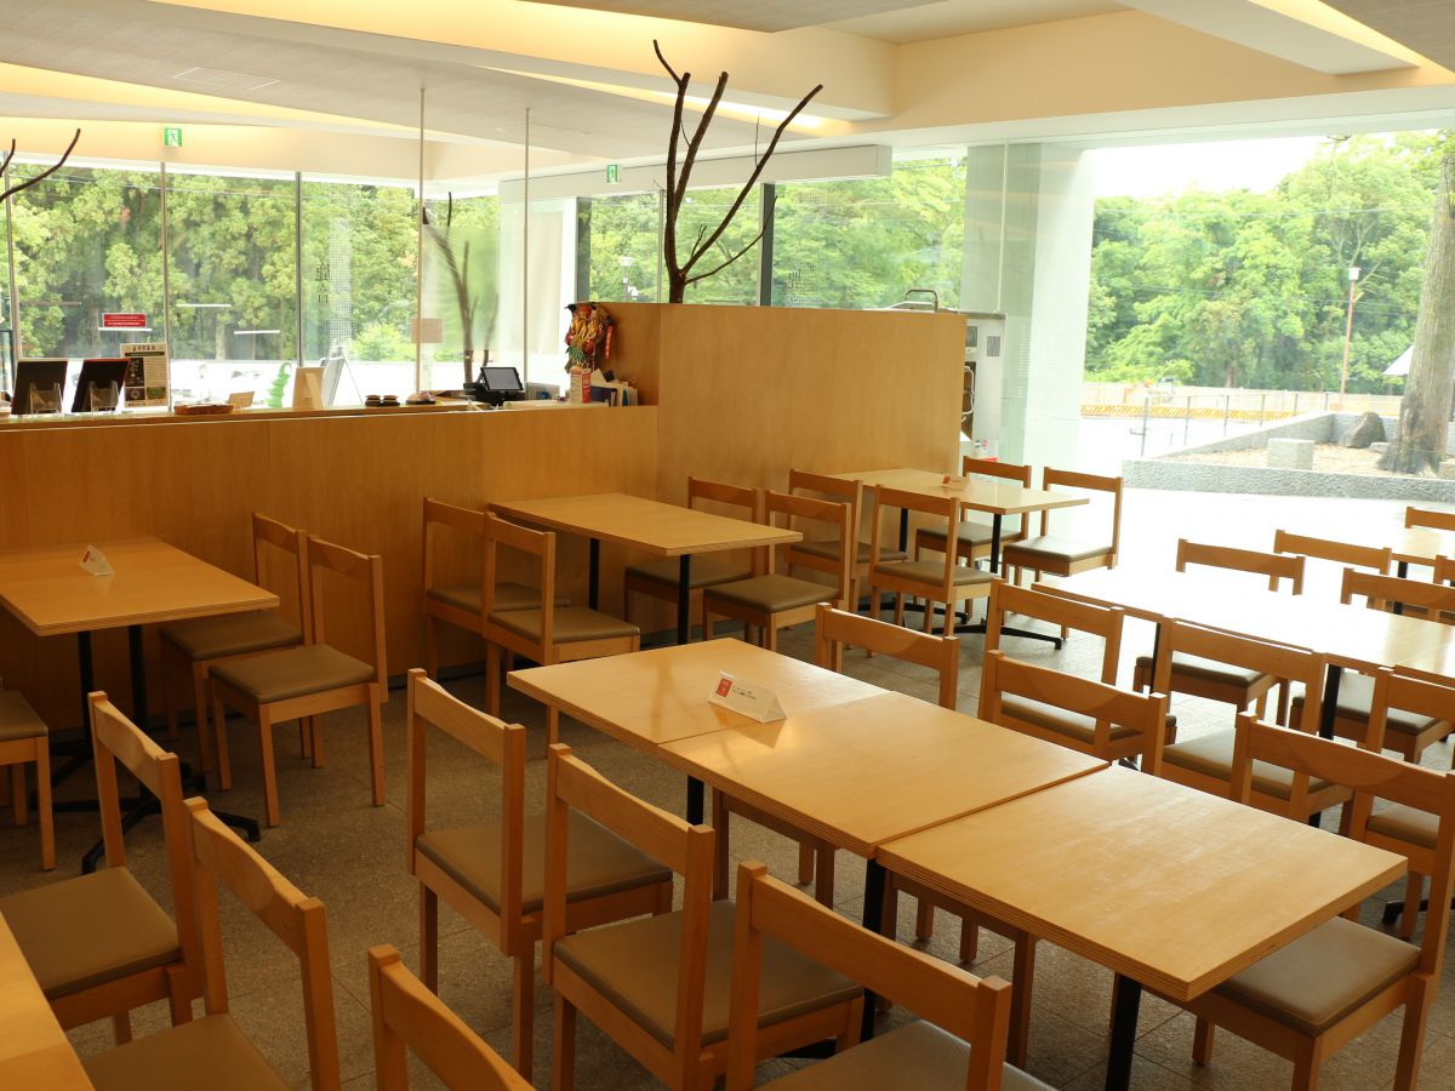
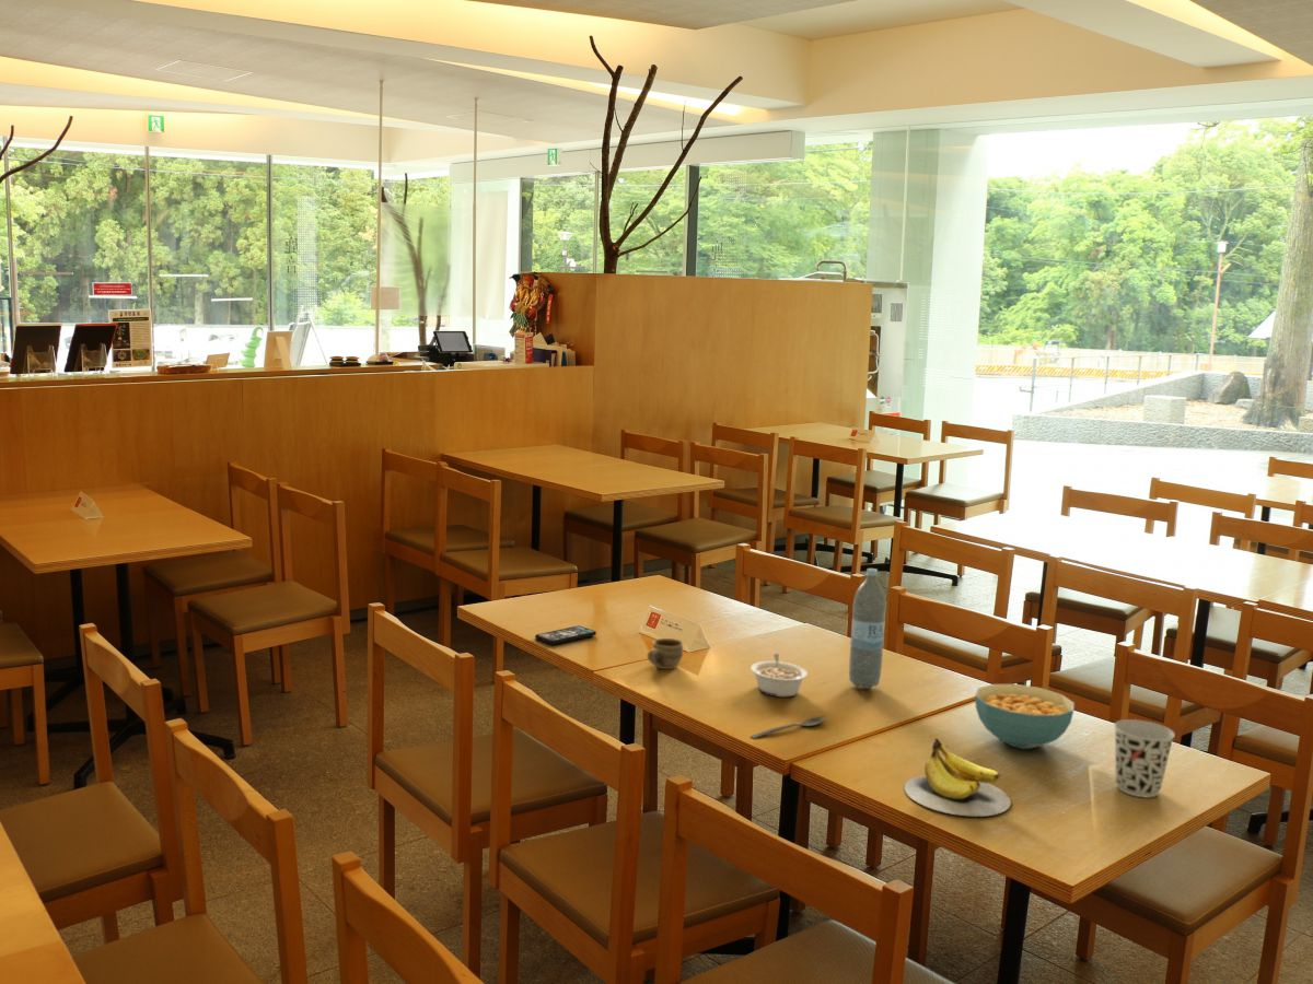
+ cereal bowl [974,683,1076,750]
+ spoon [750,715,826,740]
+ cup [647,637,685,670]
+ cup [1113,718,1176,798]
+ smartphone [534,624,597,645]
+ water bottle [848,567,887,690]
+ legume [750,653,809,698]
+ banana [903,737,1012,818]
